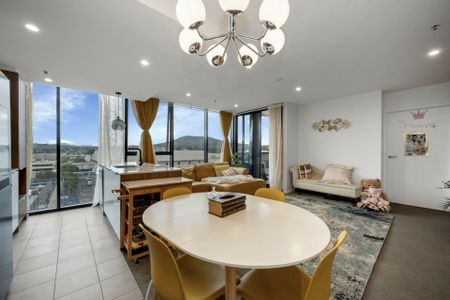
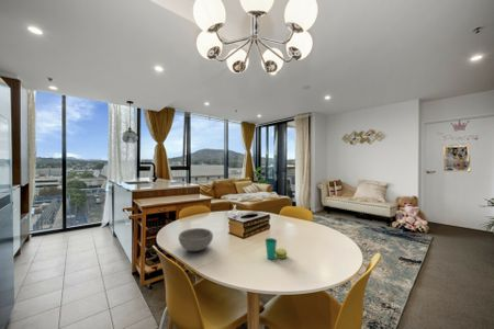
+ cup [265,237,288,260]
+ bowl [178,227,214,252]
